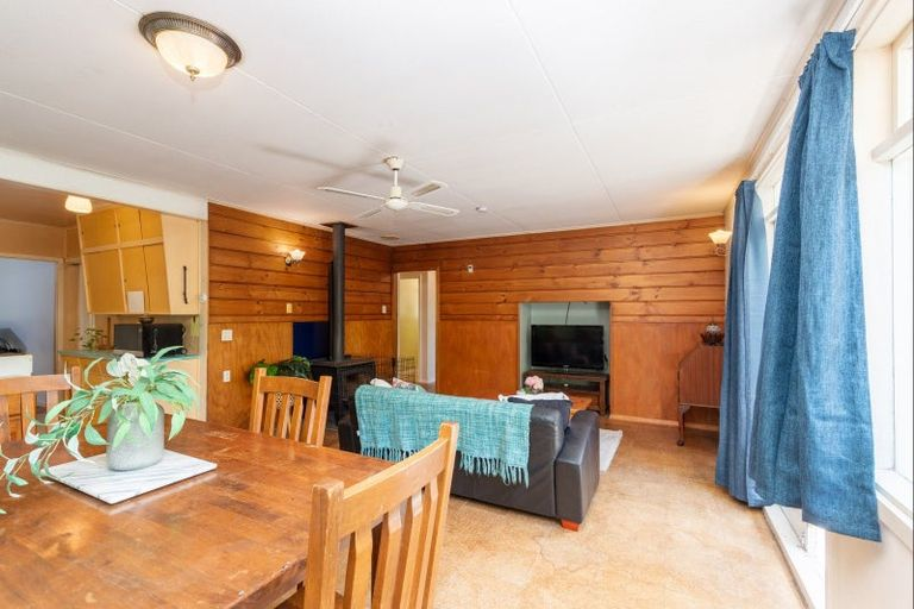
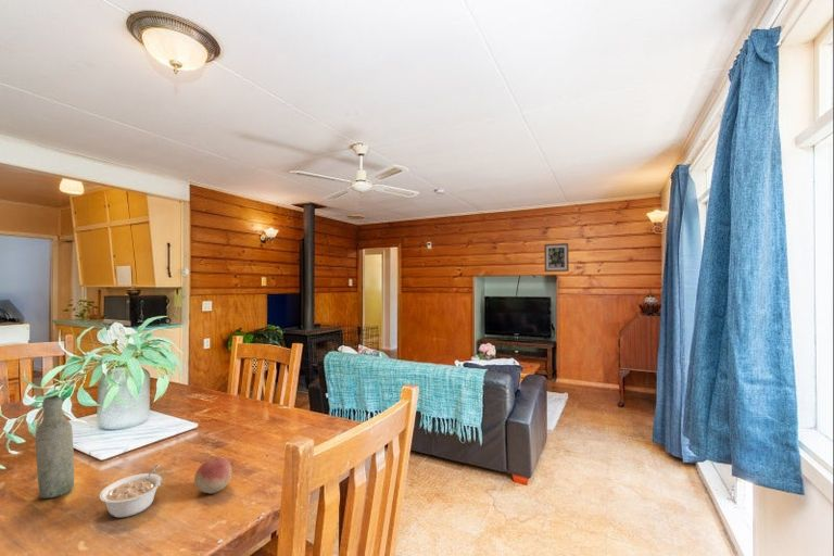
+ bottle [34,394,75,500]
+ legume [99,464,163,519]
+ fruit [193,456,232,494]
+ wall art [543,242,570,273]
